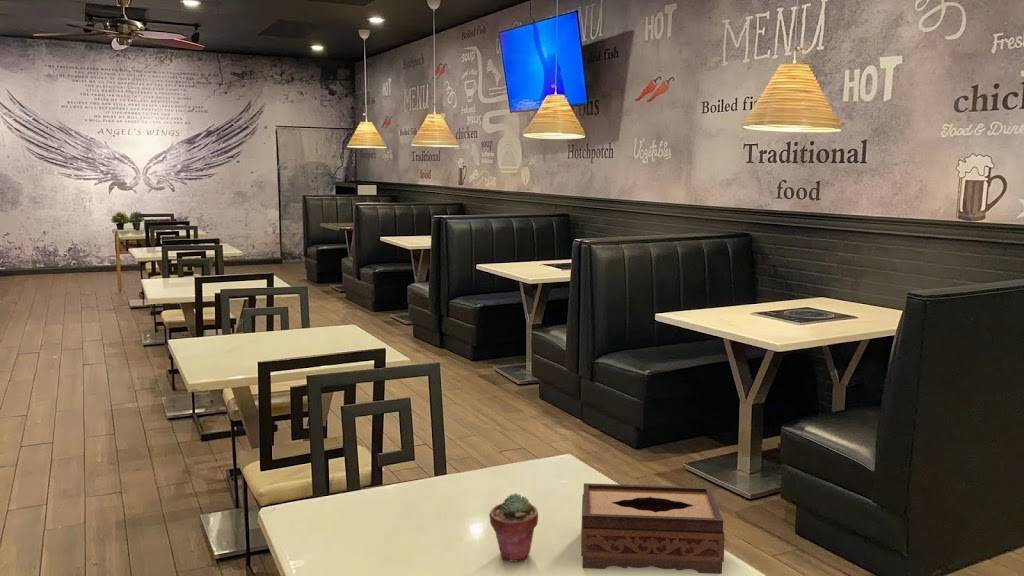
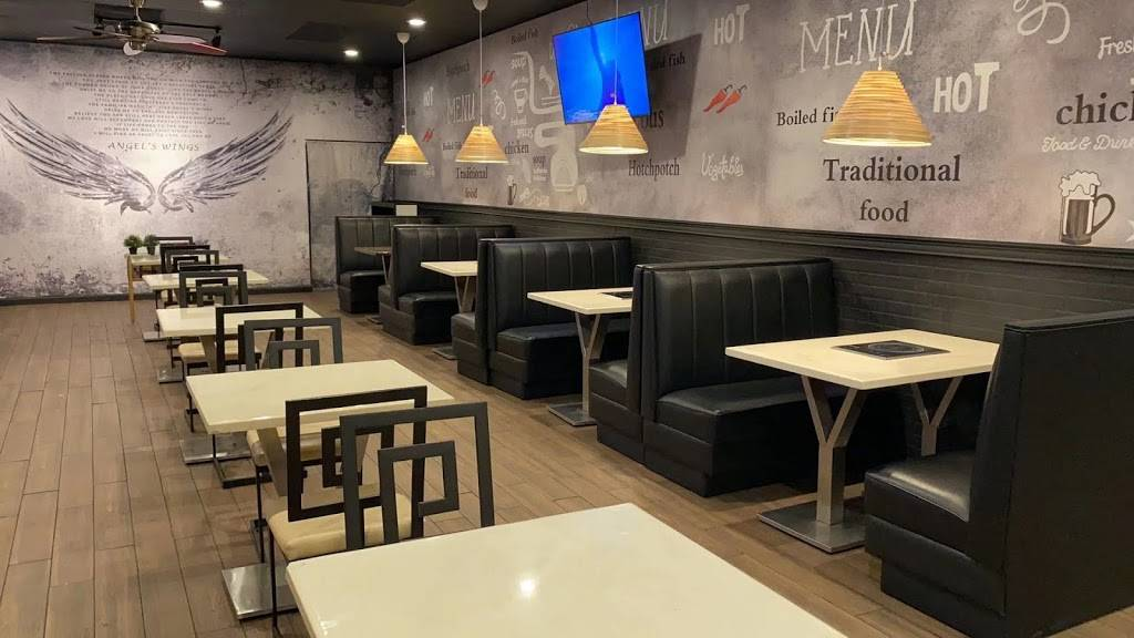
- potted succulent [488,492,539,563]
- tissue box [580,482,726,575]
